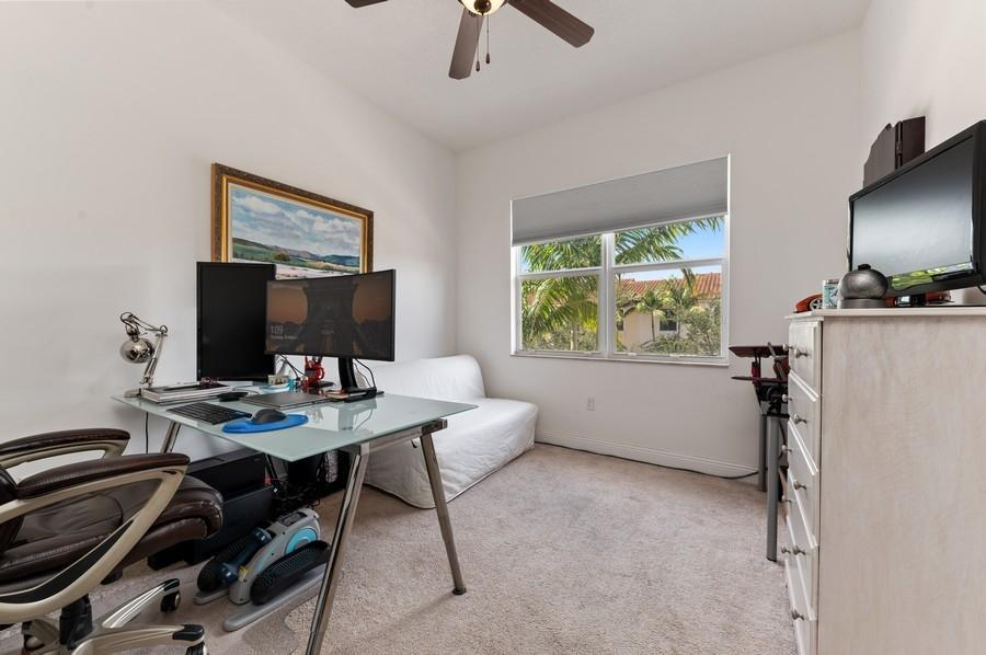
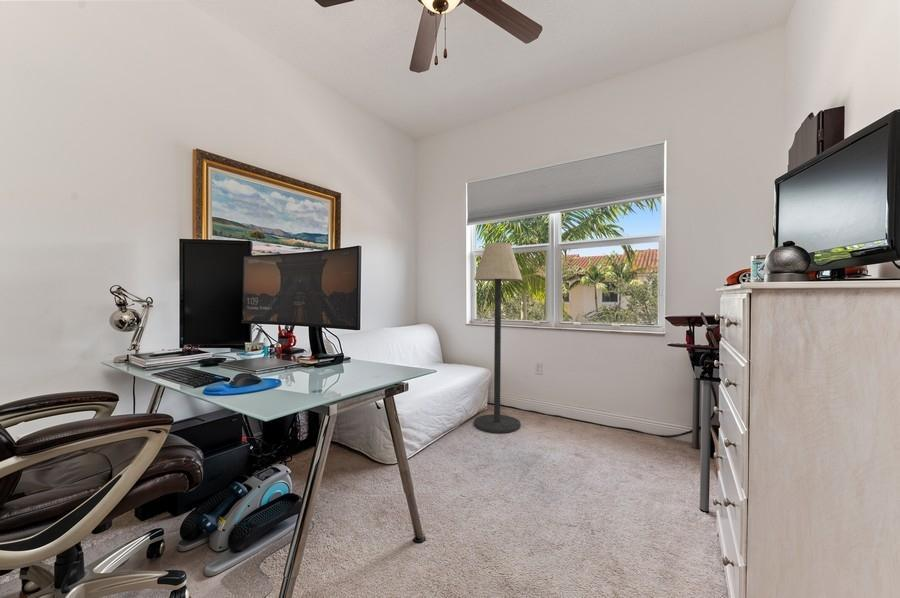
+ floor lamp [473,242,523,434]
